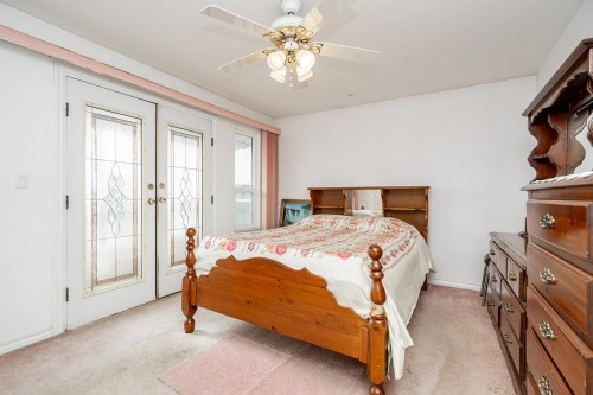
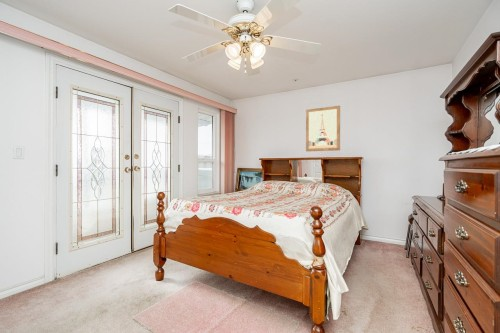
+ wall art [305,105,341,152]
